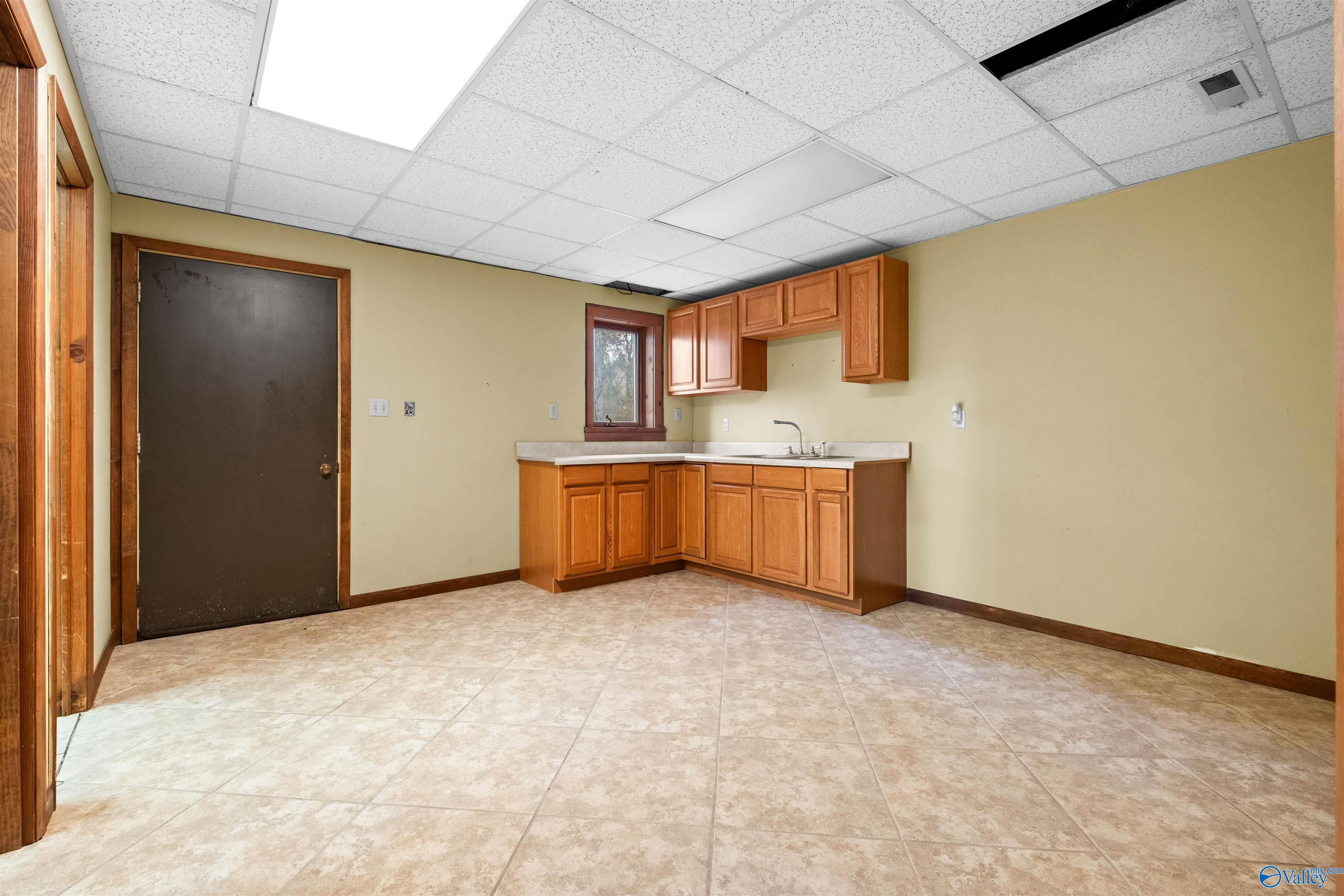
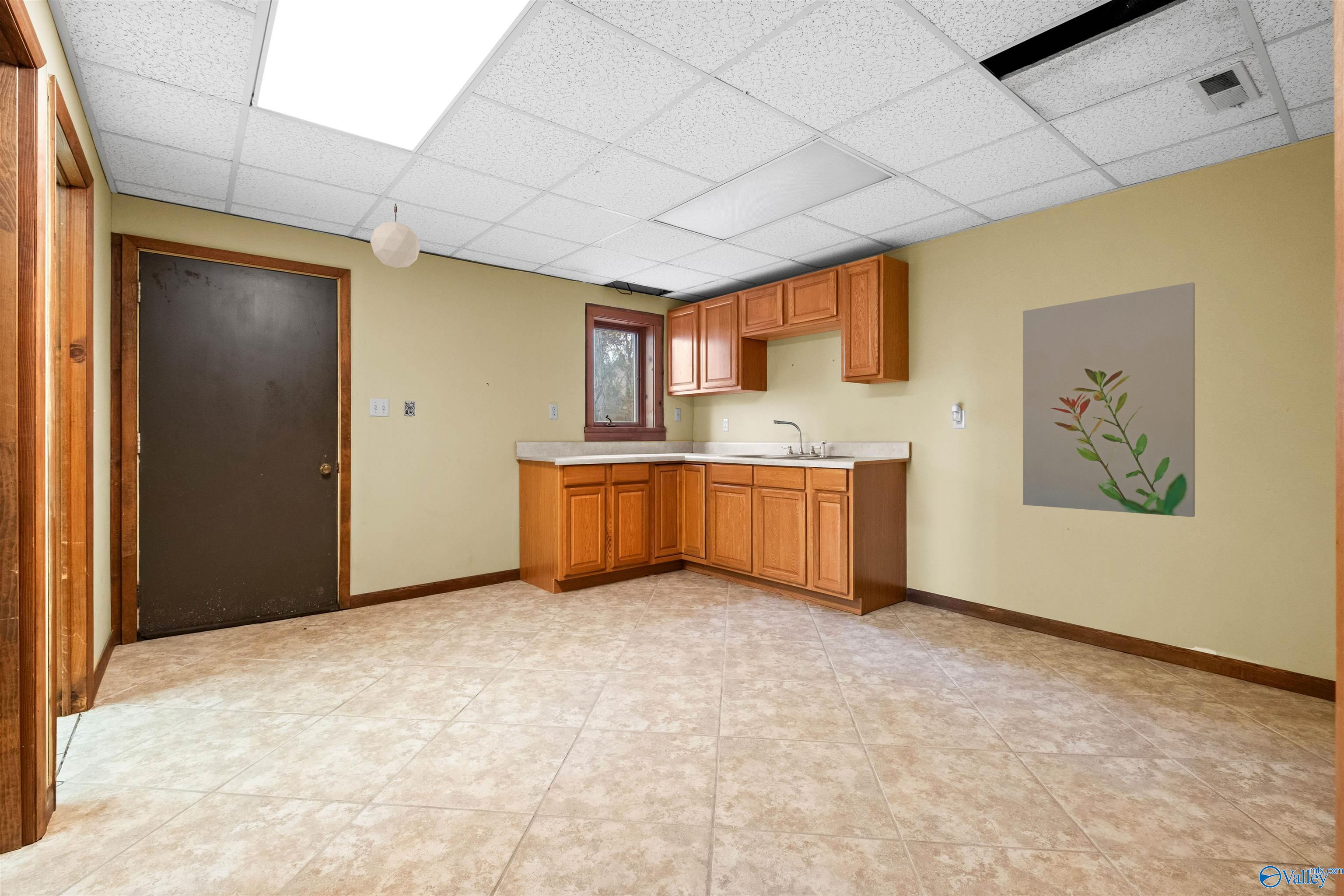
+ pendant light [370,203,421,268]
+ wall art [1022,282,1195,518]
